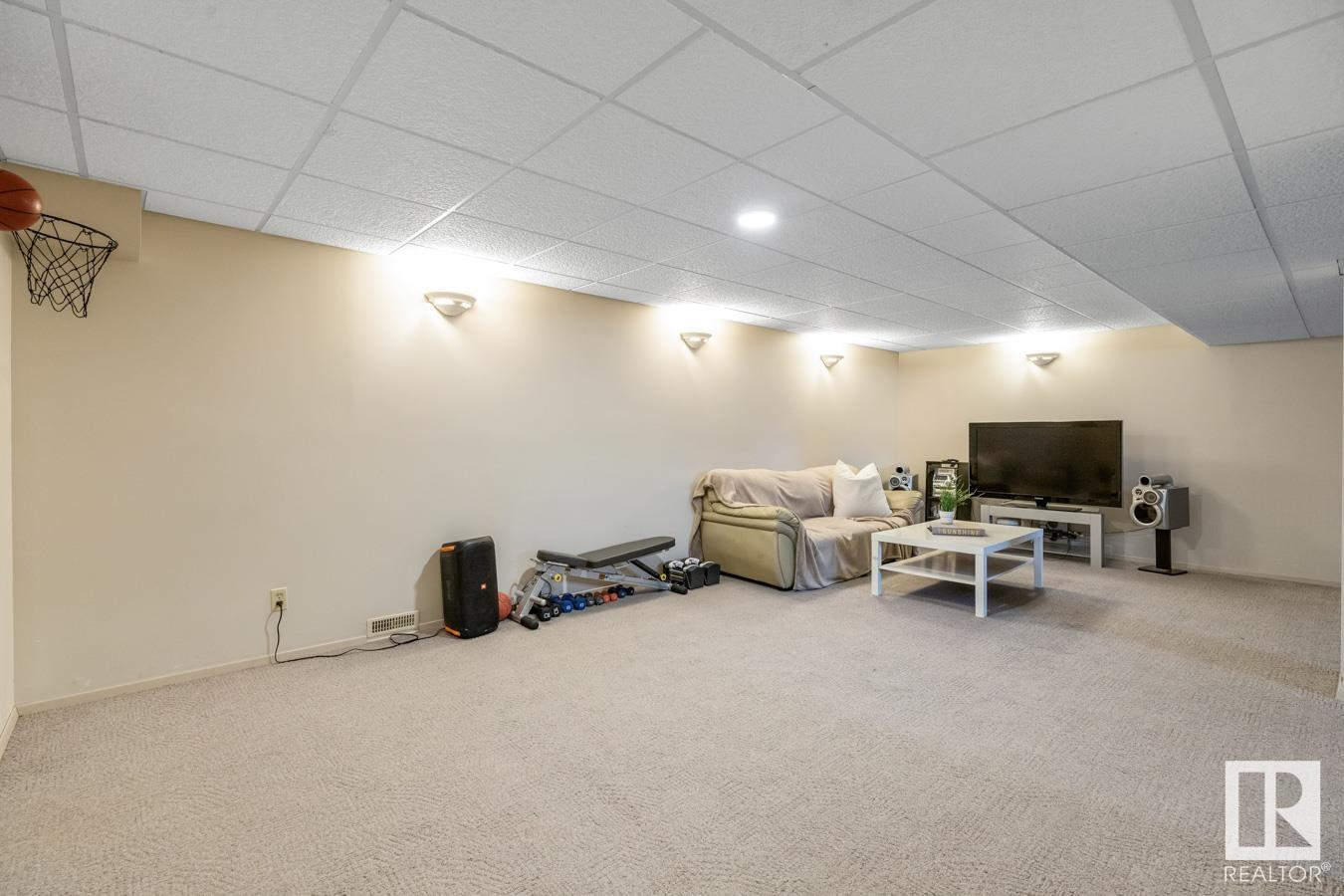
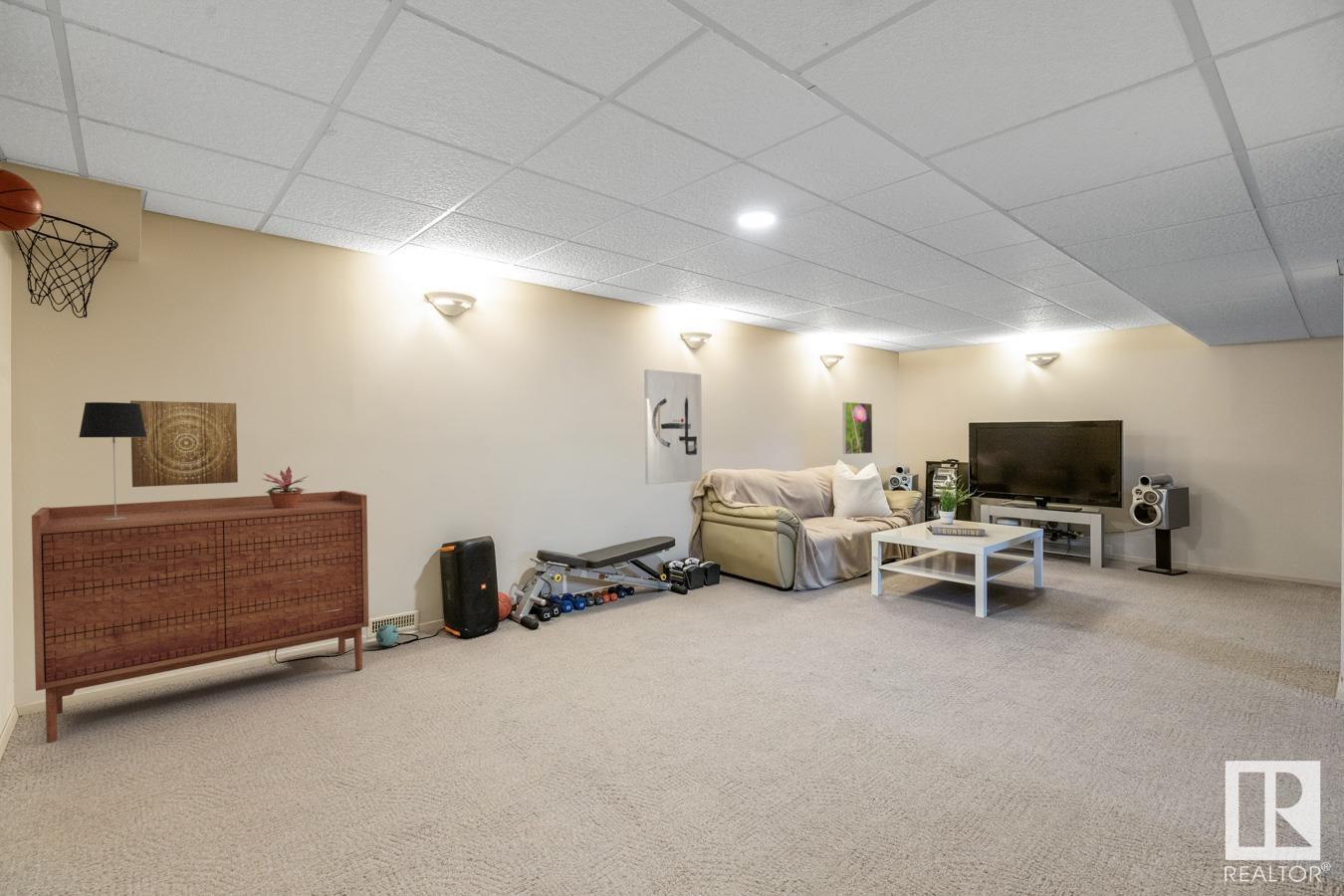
+ potted plant [262,466,309,509]
+ ball [375,623,399,647]
+ wall art [643,368,703,485]
+ table lamp [78,401,146,520]
+ sideboard [31,490,370,744]
+ wall art [129,399,239,488]
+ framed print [842,401,873,455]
